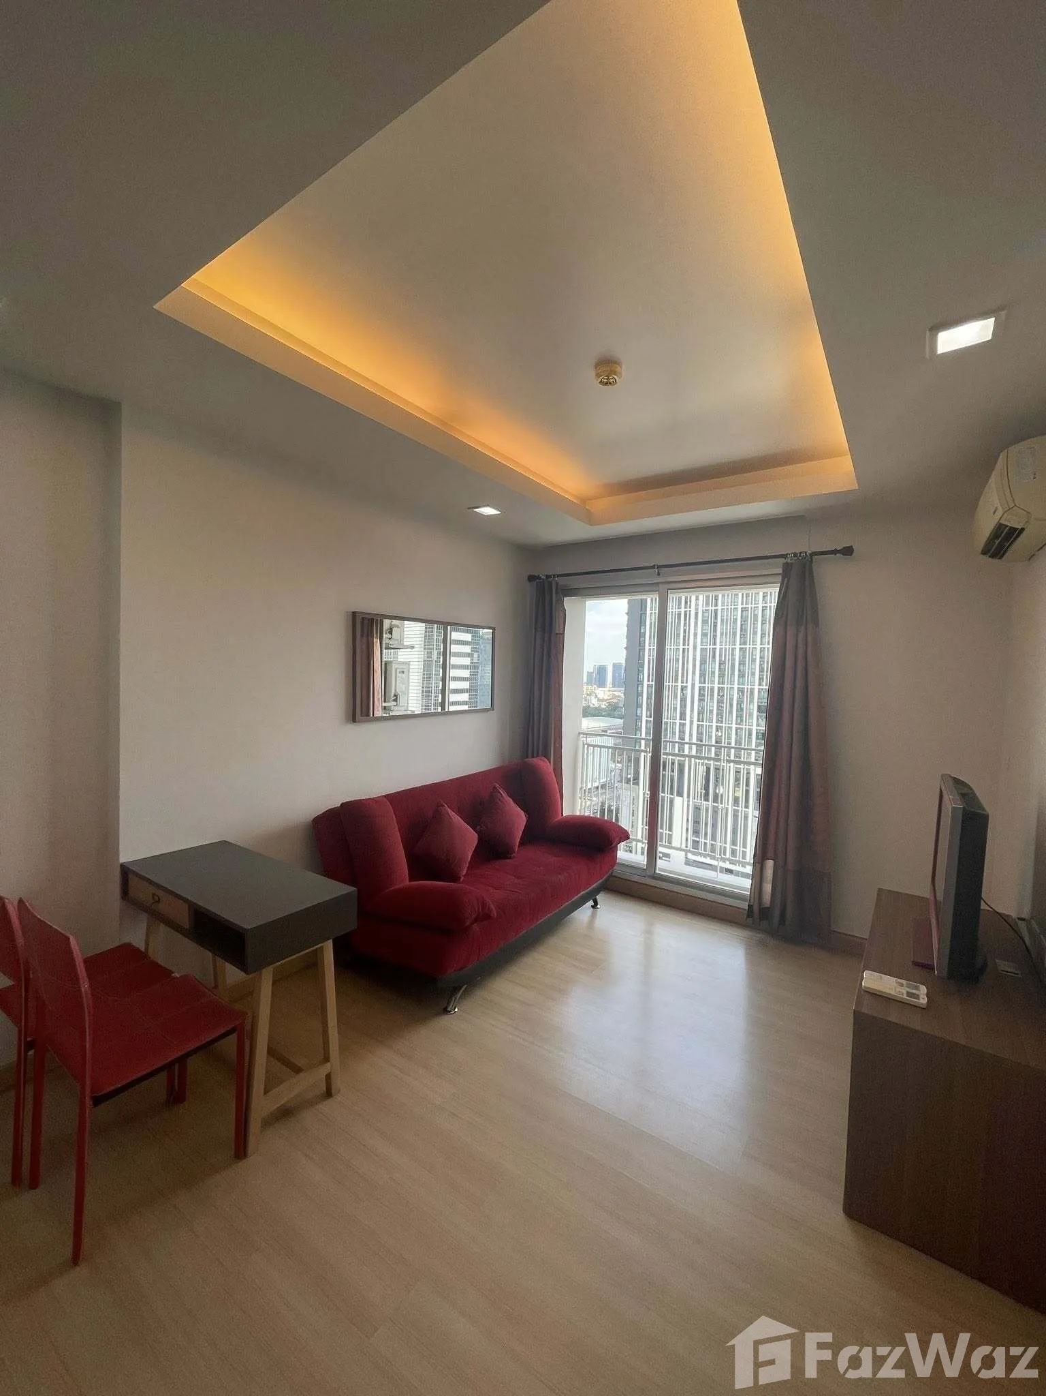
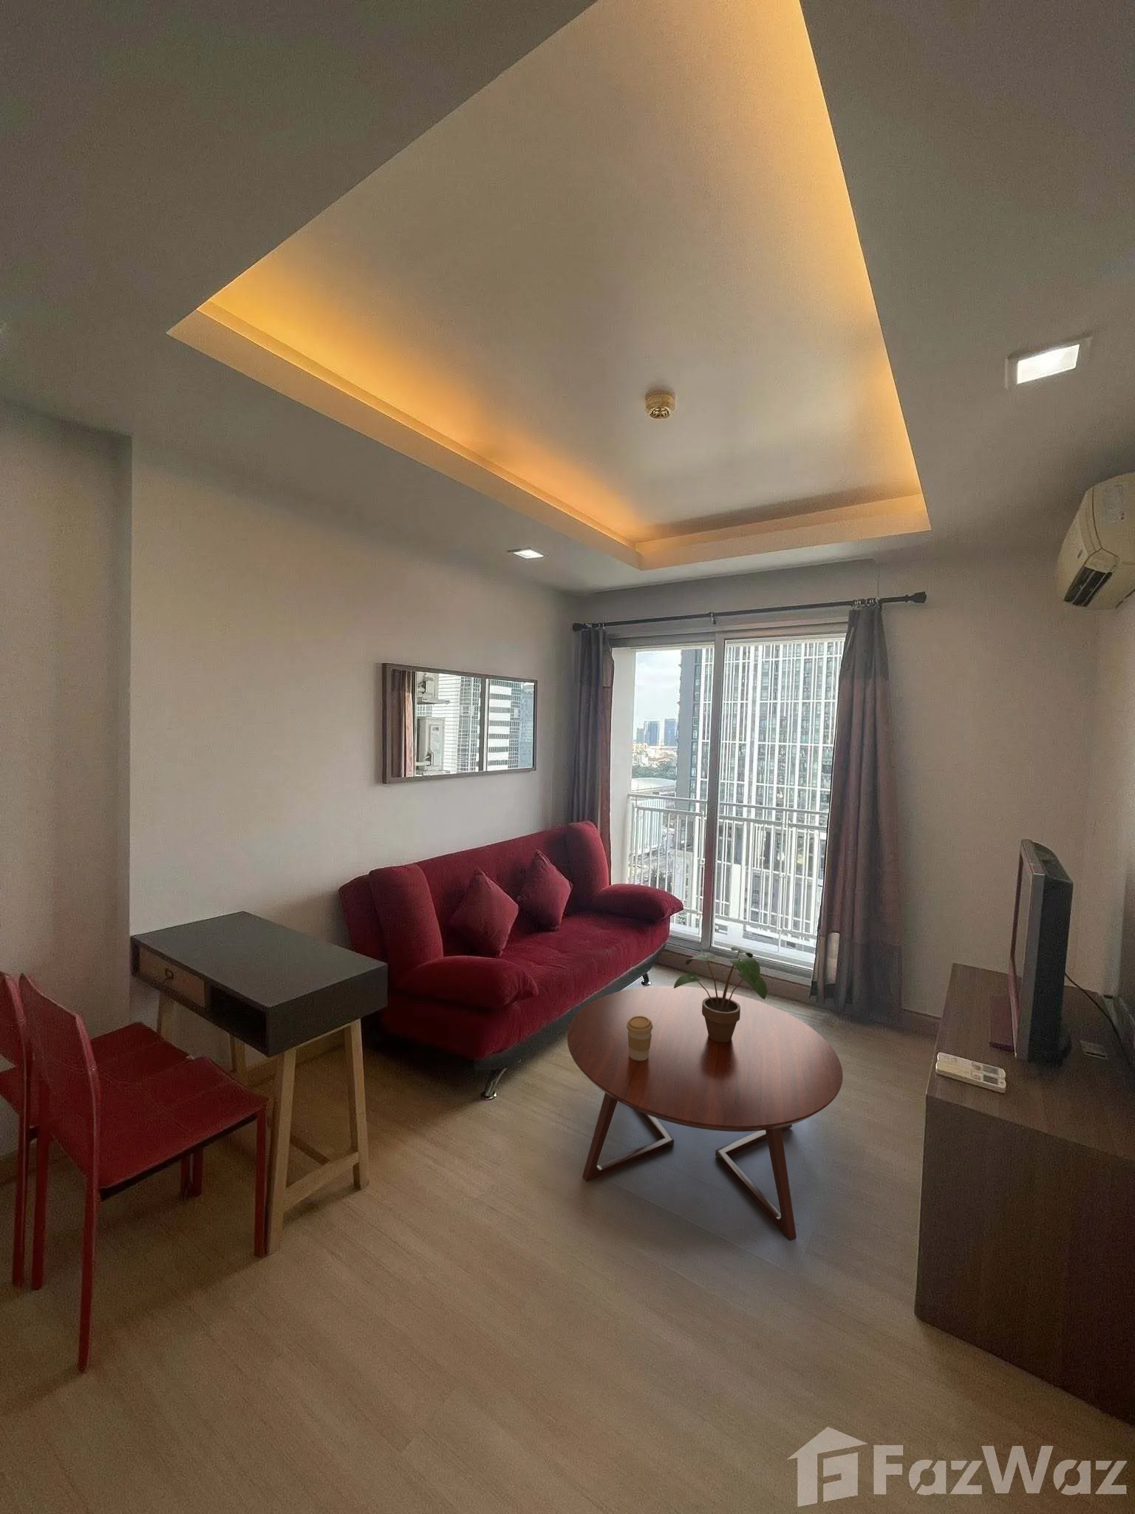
+ potted plant [674,947,768,1042]
+ coffee cup [627,1016,652,1061]
+ coffee table [566,986,843,1241]
